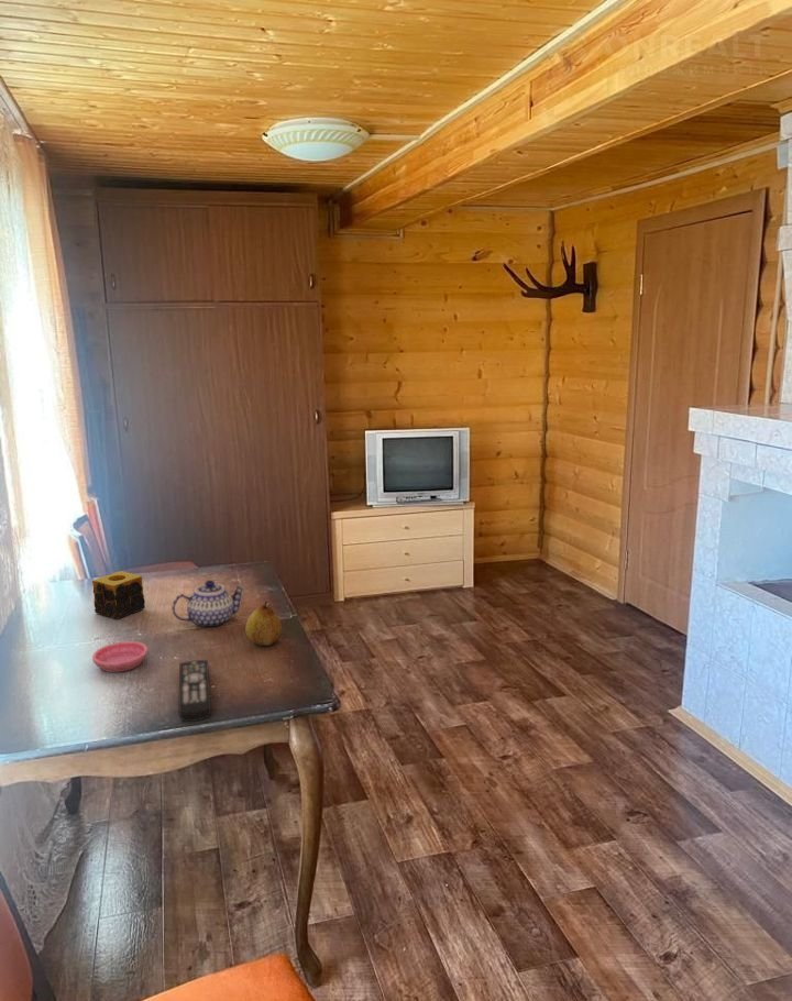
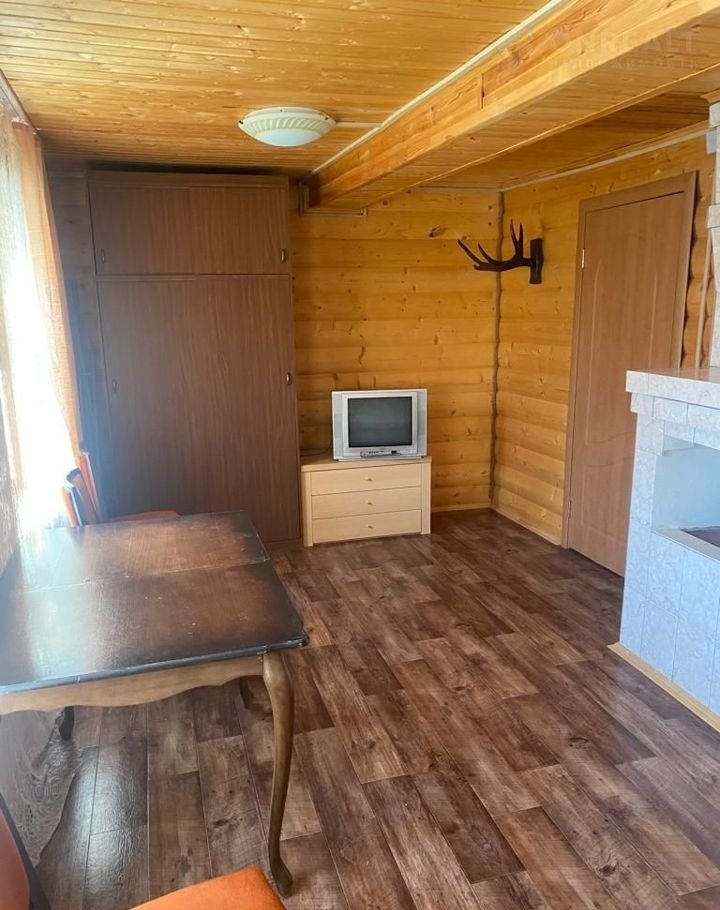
- teapot [170,579,245,628]
- saucer [91,640,148,673]
- candle [91,570,146,620]
- remote control [178,659,212,723]
- fruit [244,601,283,647]
